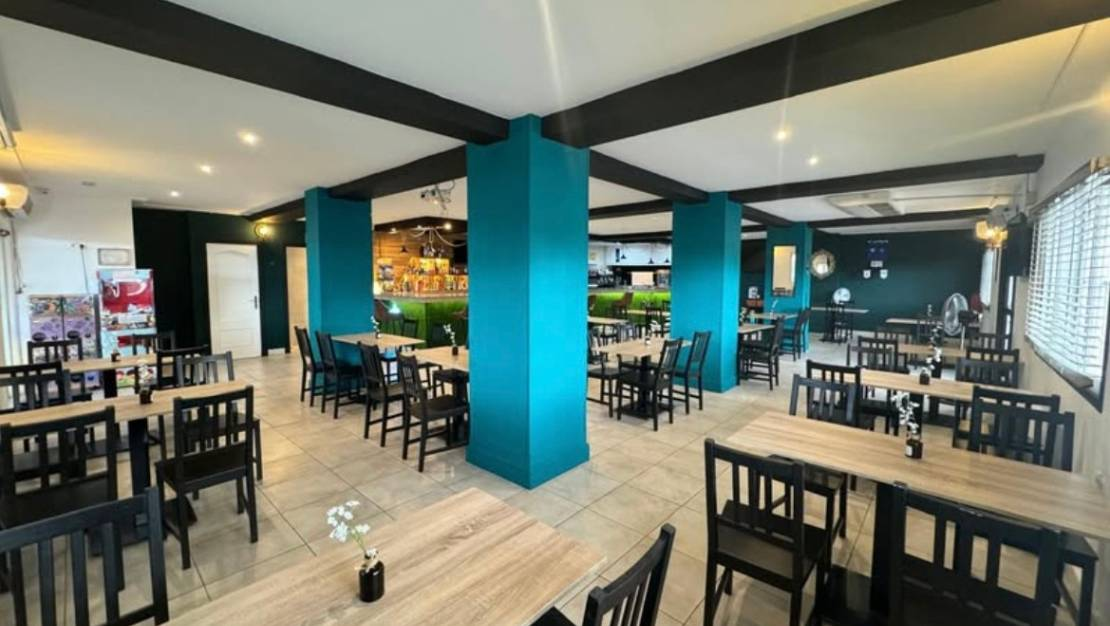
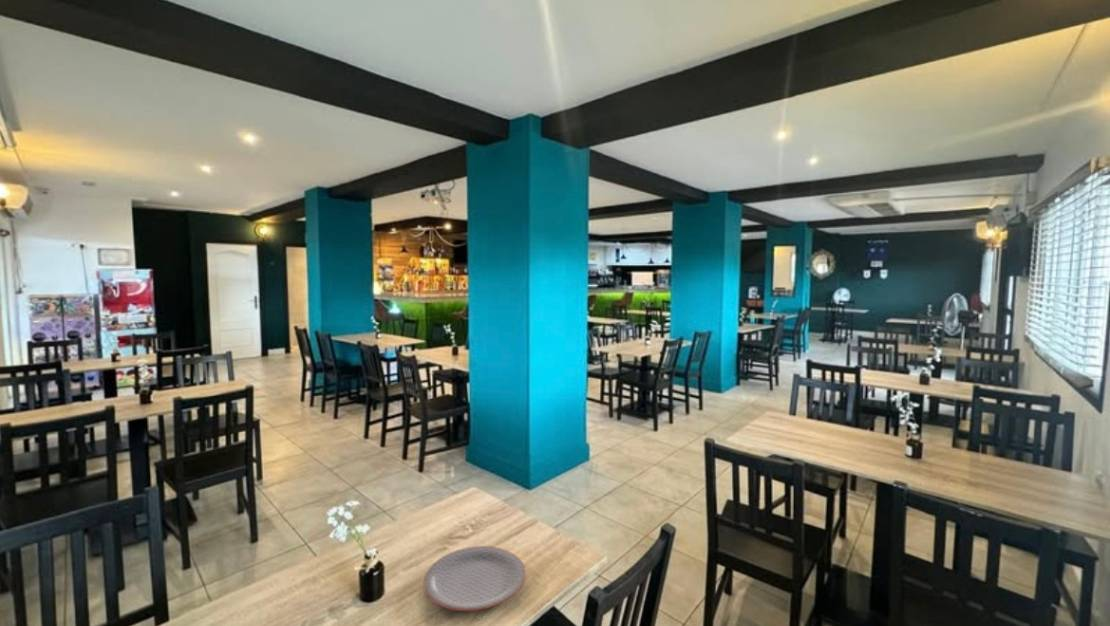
+ plate [422,545,527,612]
